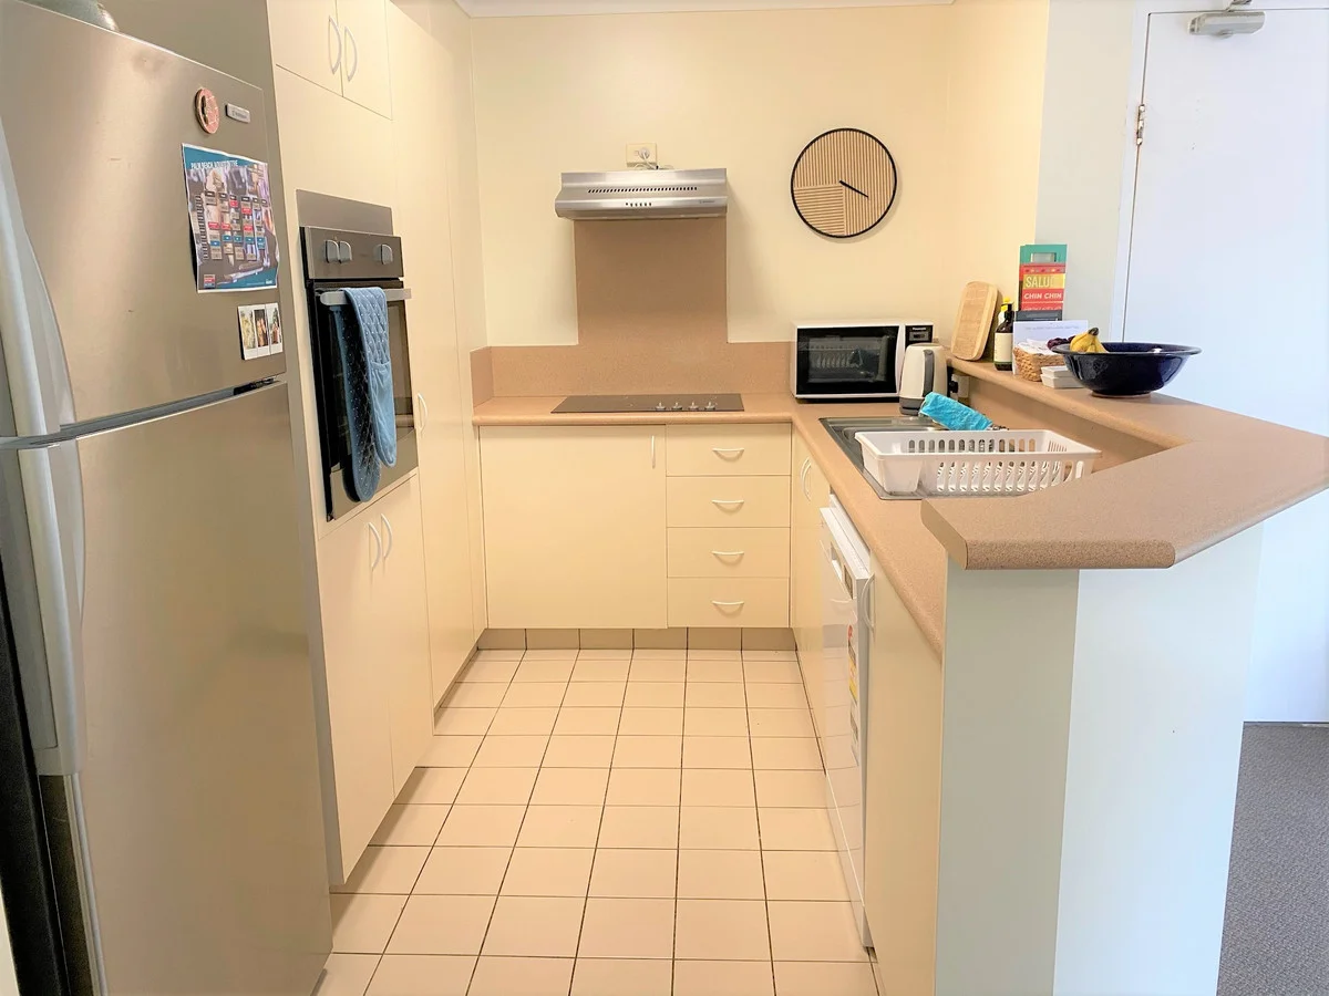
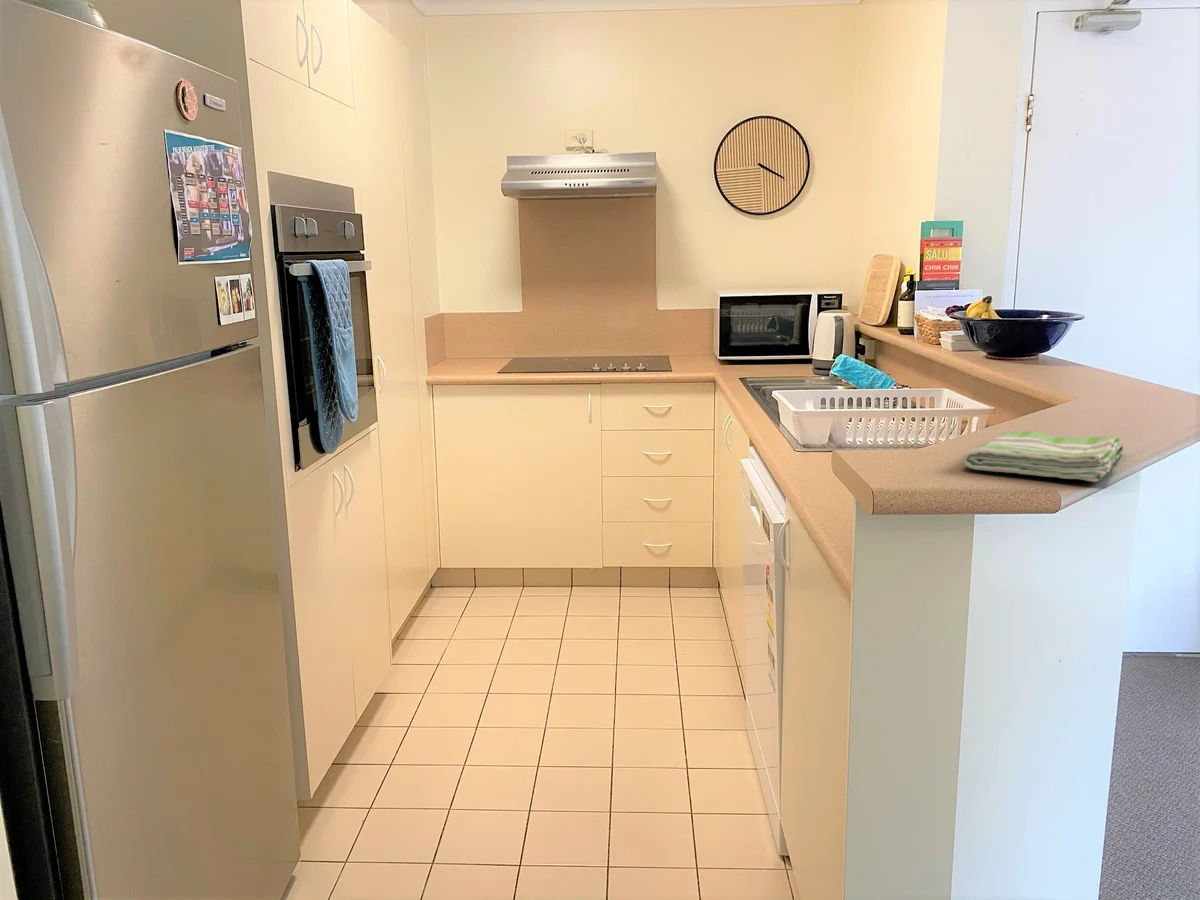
+ dish towel [962,430,1124,483]
